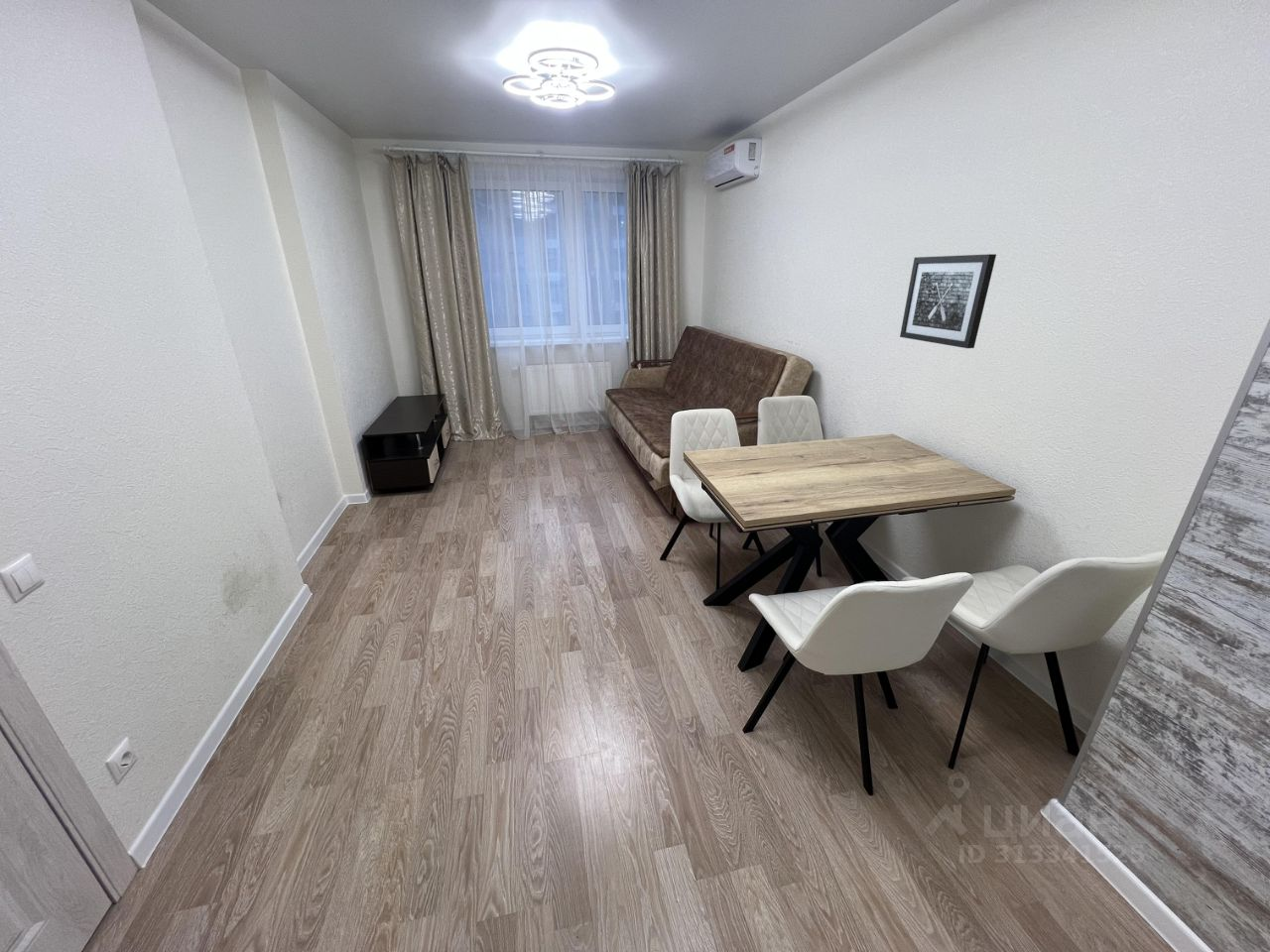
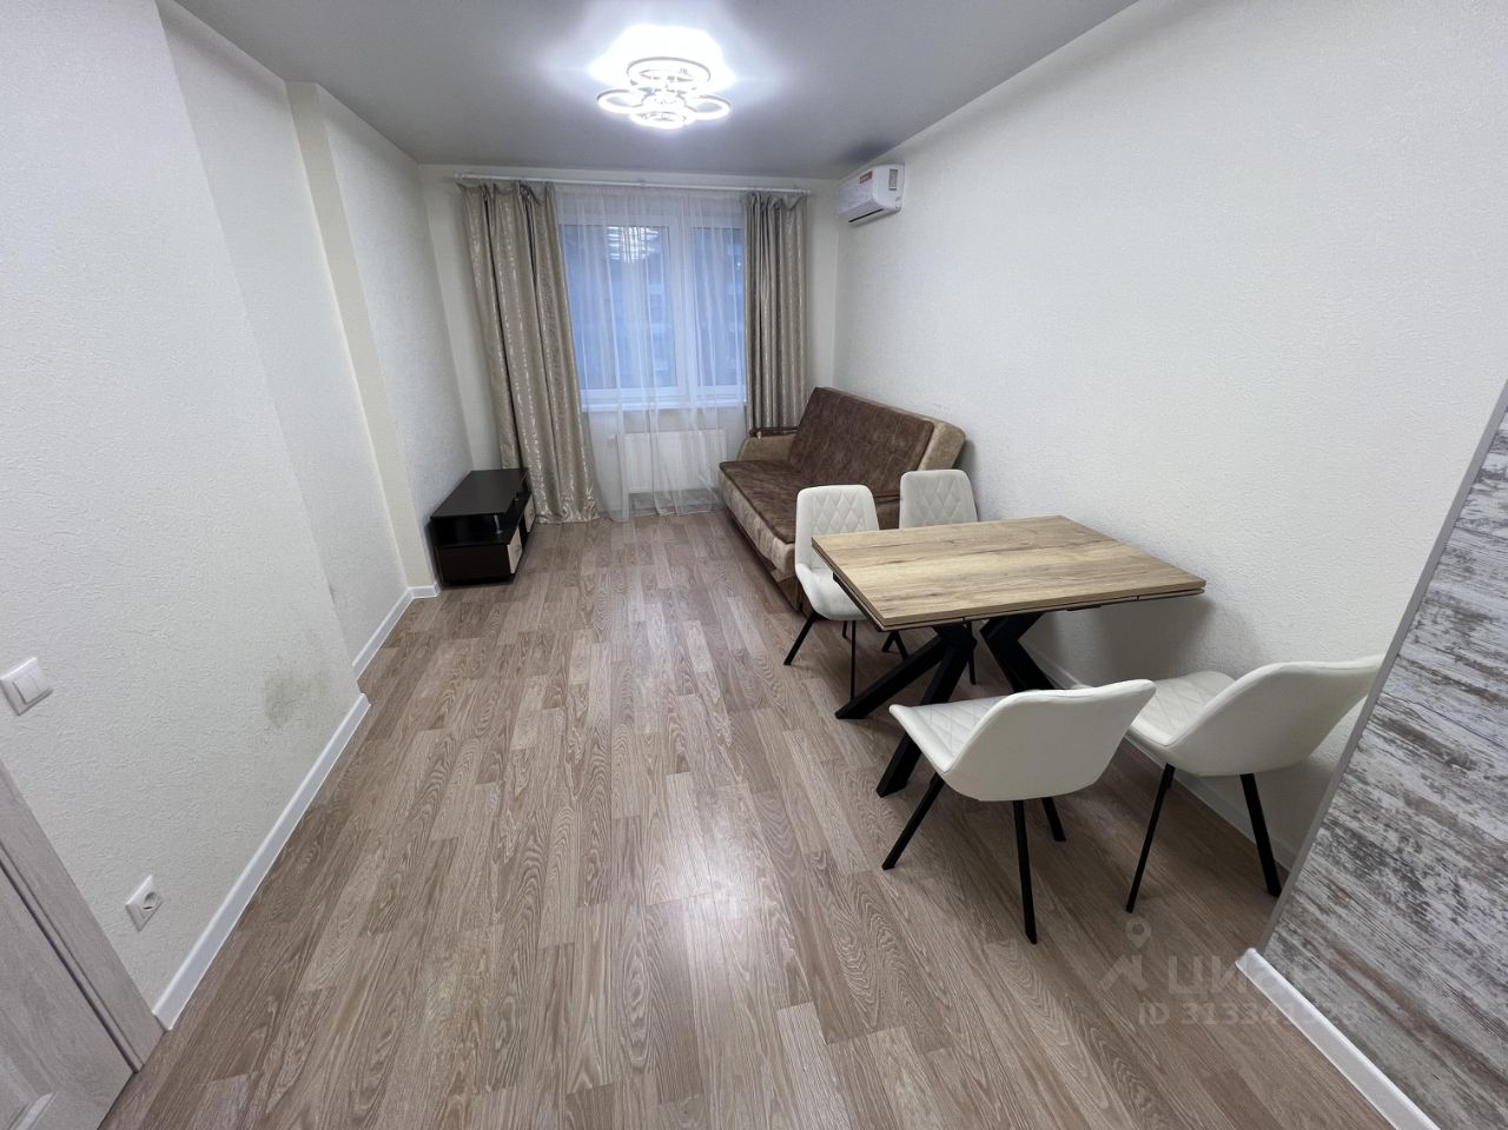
- wall art [899,253,997,349]
